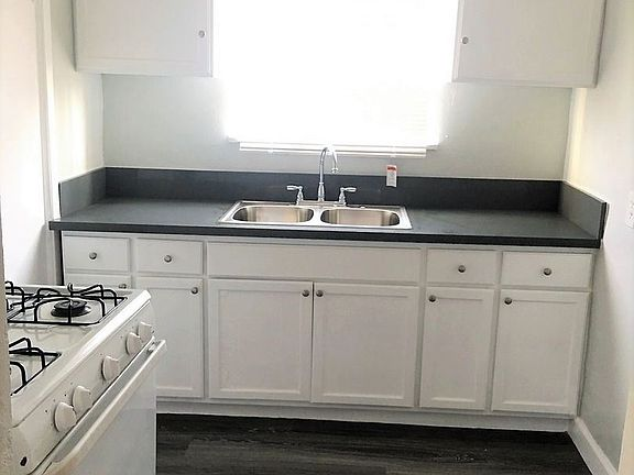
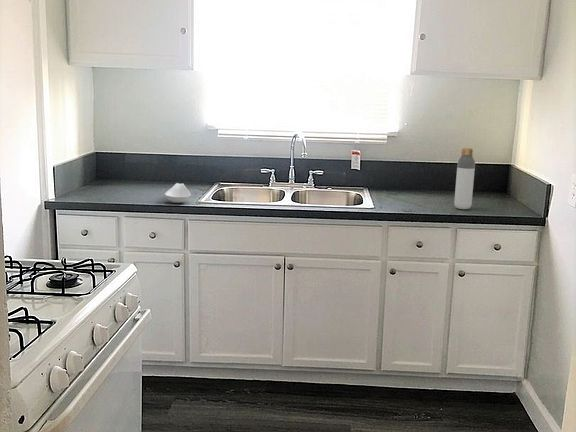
+ spoon rest [164,182,191,204]
+ bottle [453,147,476,210]
